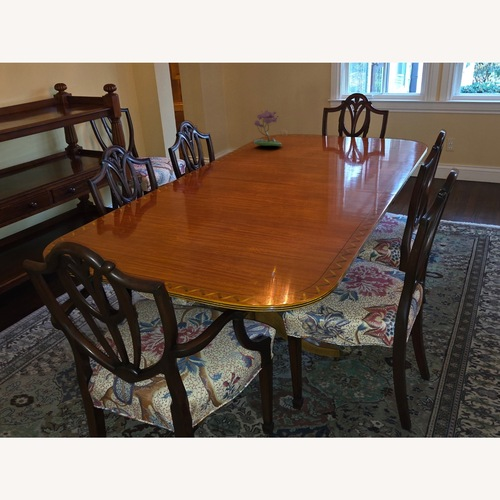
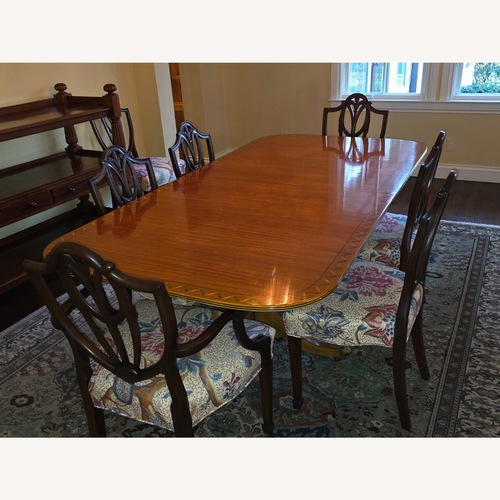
- flower arrangement [253,109,298,147]
